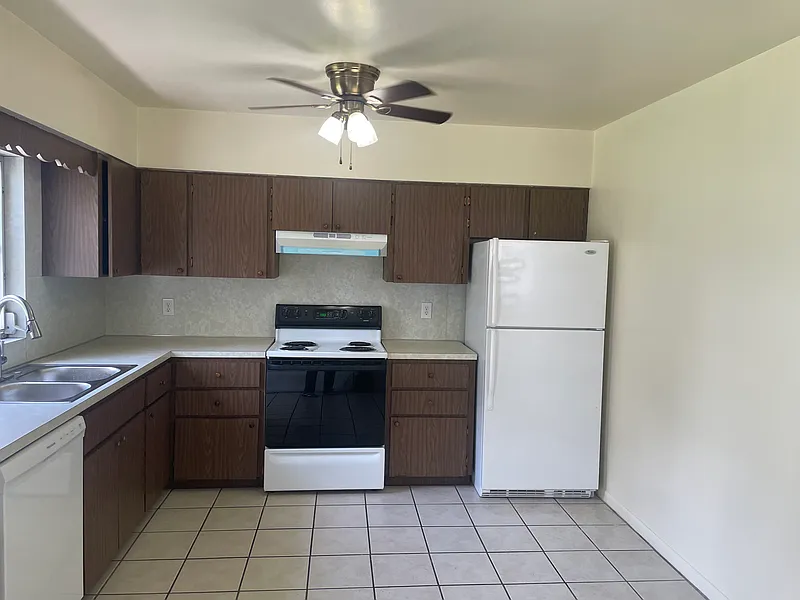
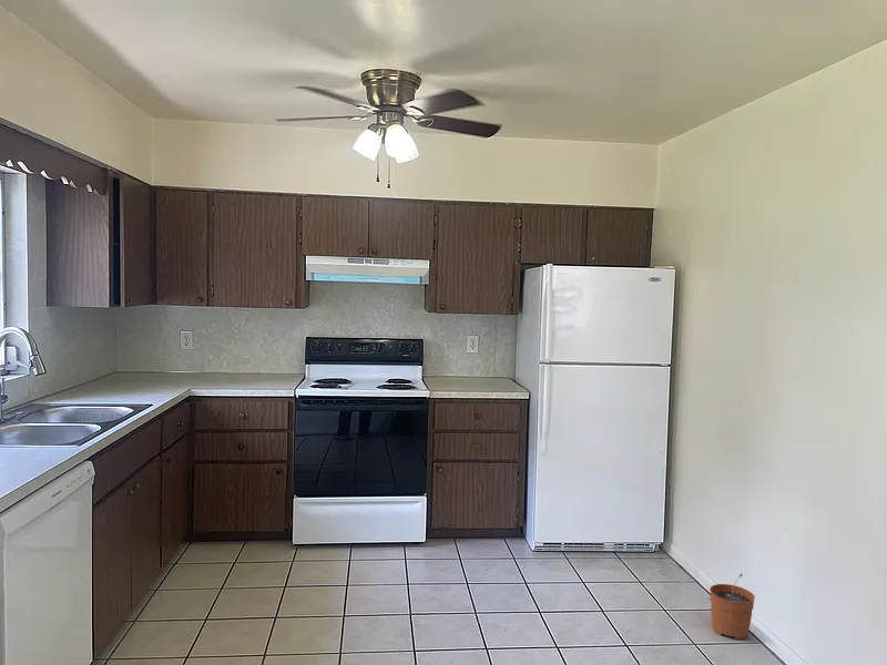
+ plant pot [708,573,756,640]
